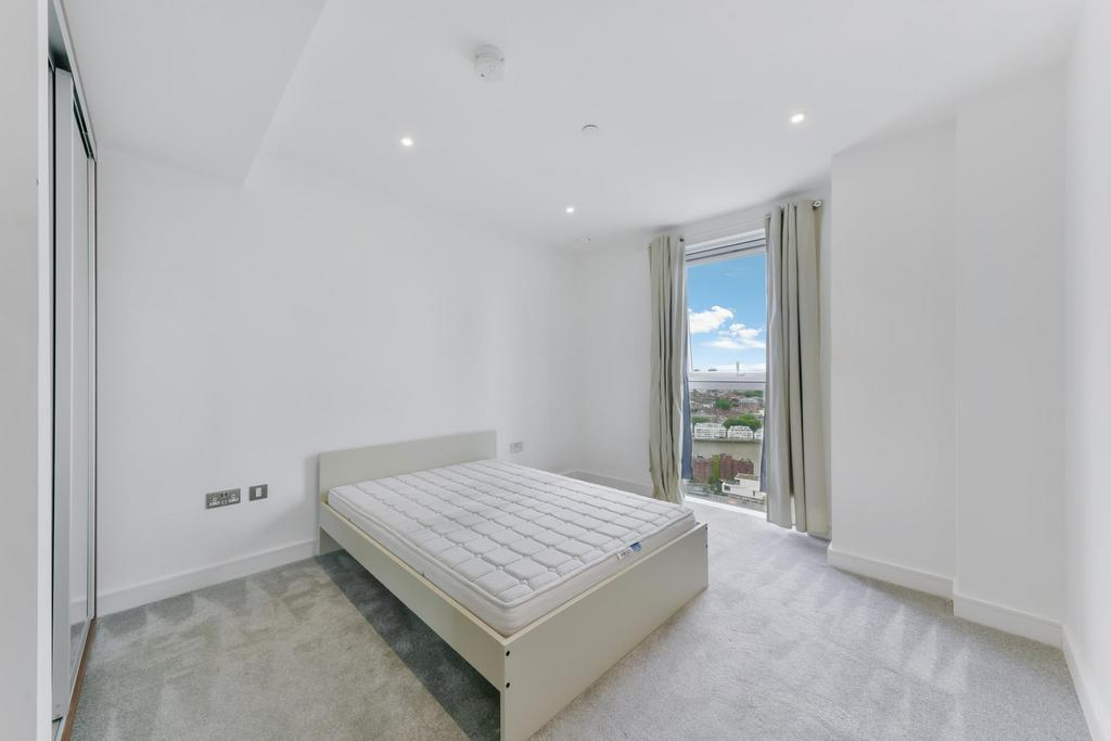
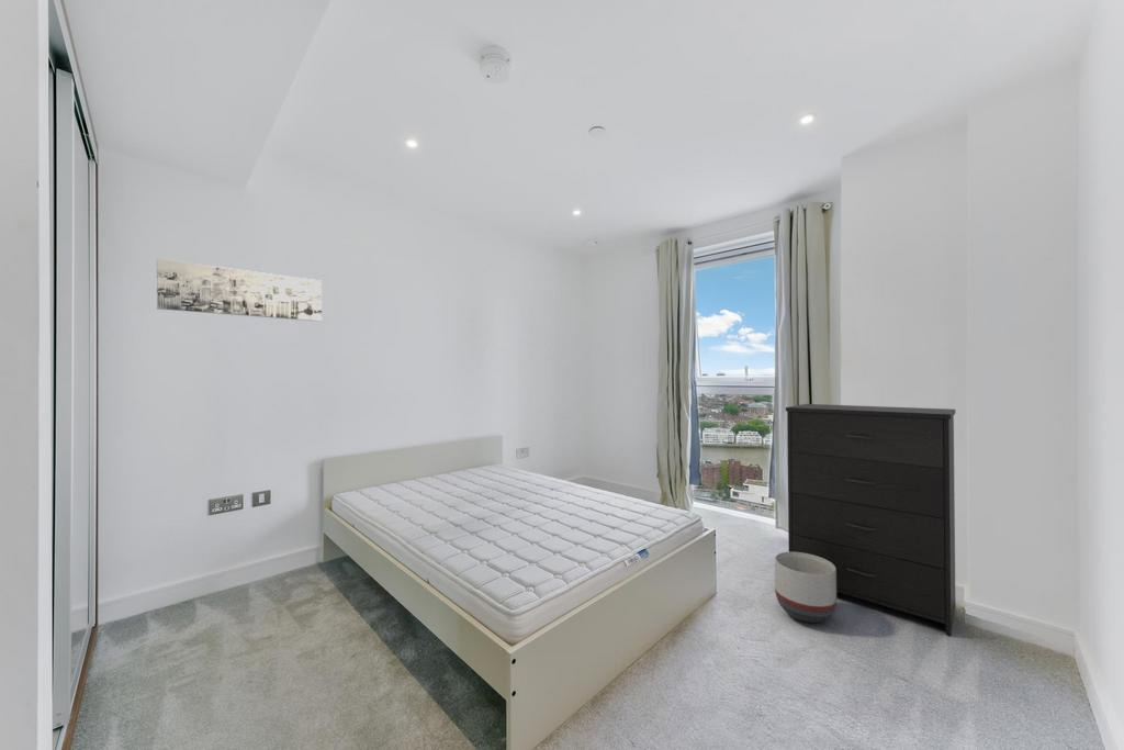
+ wall art [156,258,323,323]
+ dresser [785,403,957,637]
+ planter [774,551,838,624]
